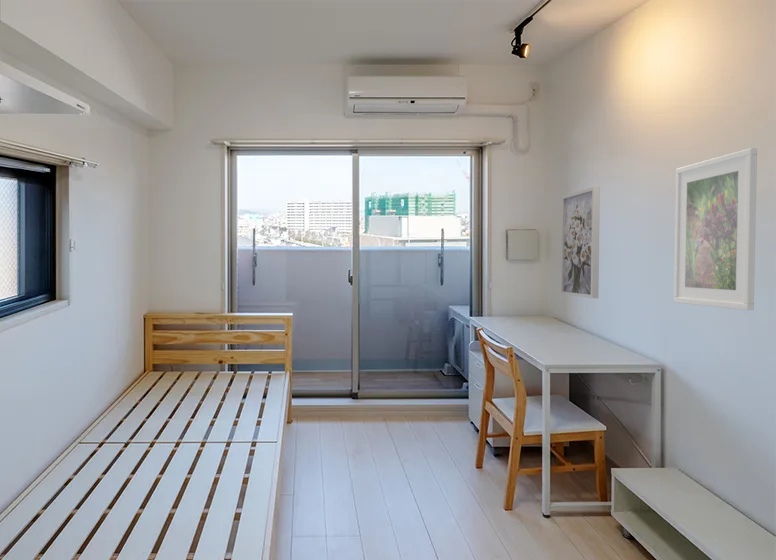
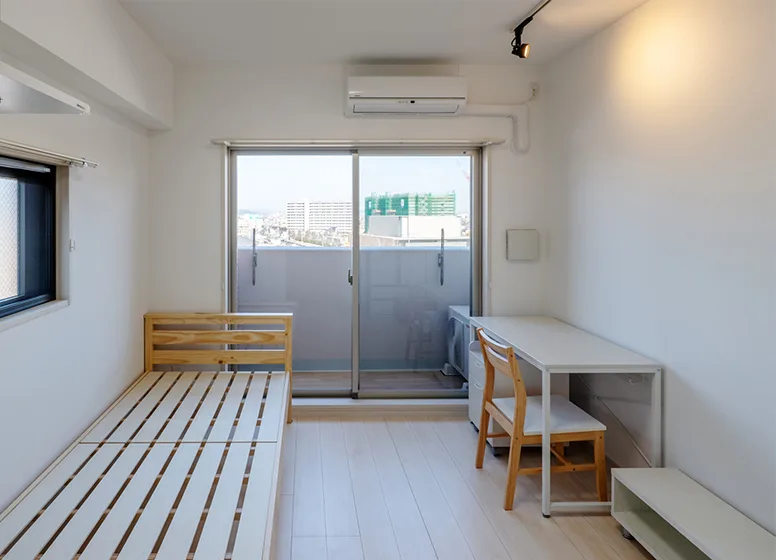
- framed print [673,147,758,311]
- wall art [560,186,601,299]
